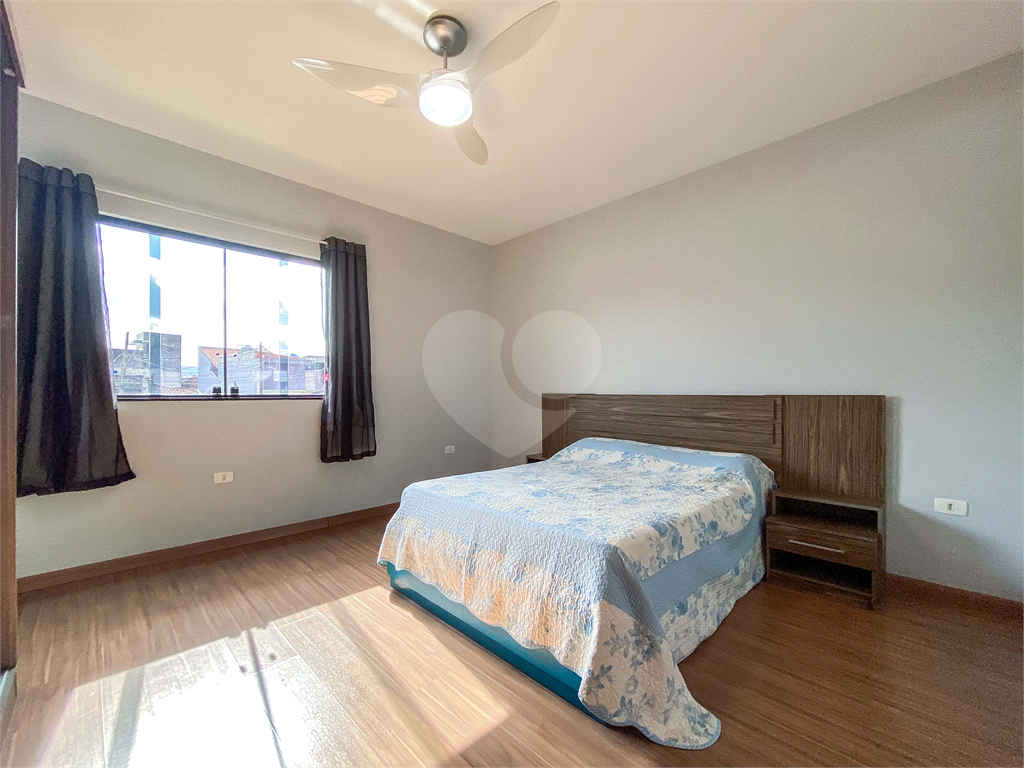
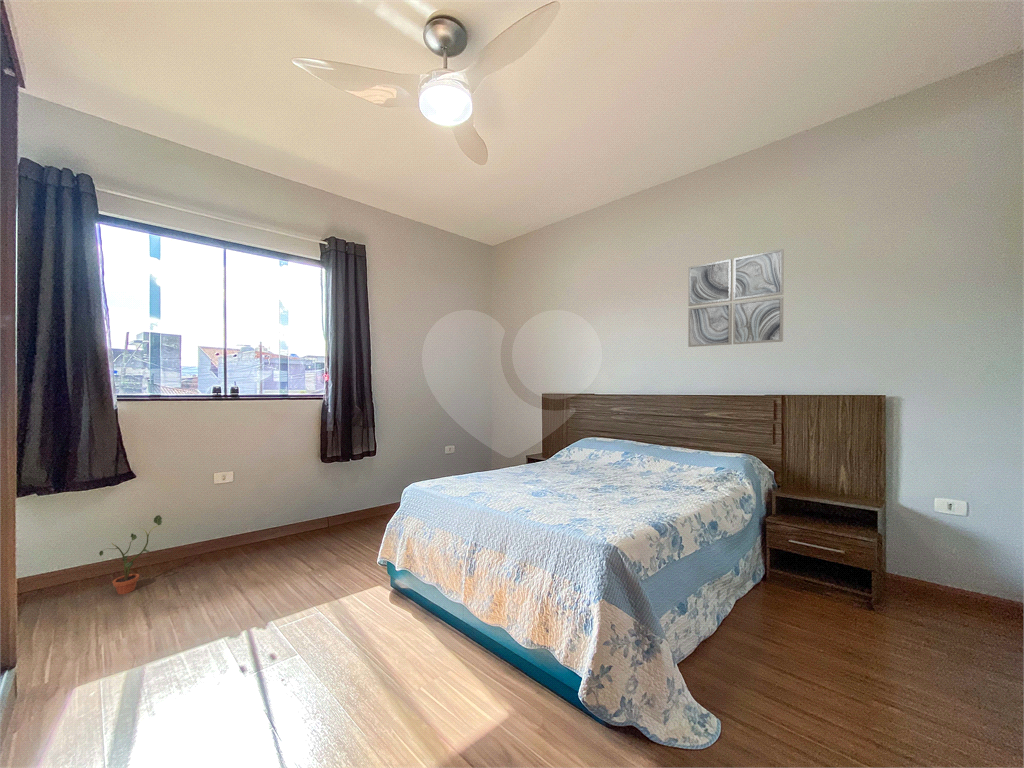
+ wall art [687,248,785,348]
+ potted plant [98,514,163,595]
